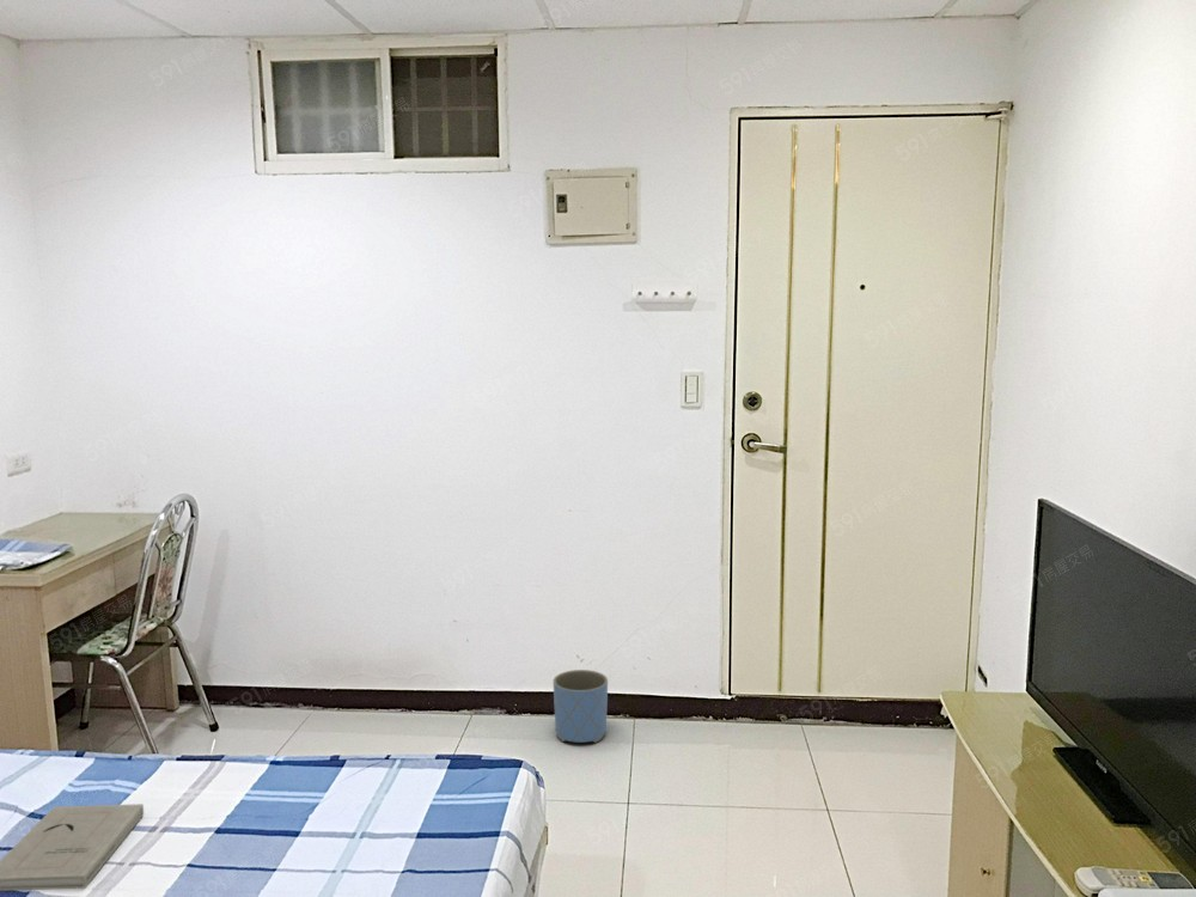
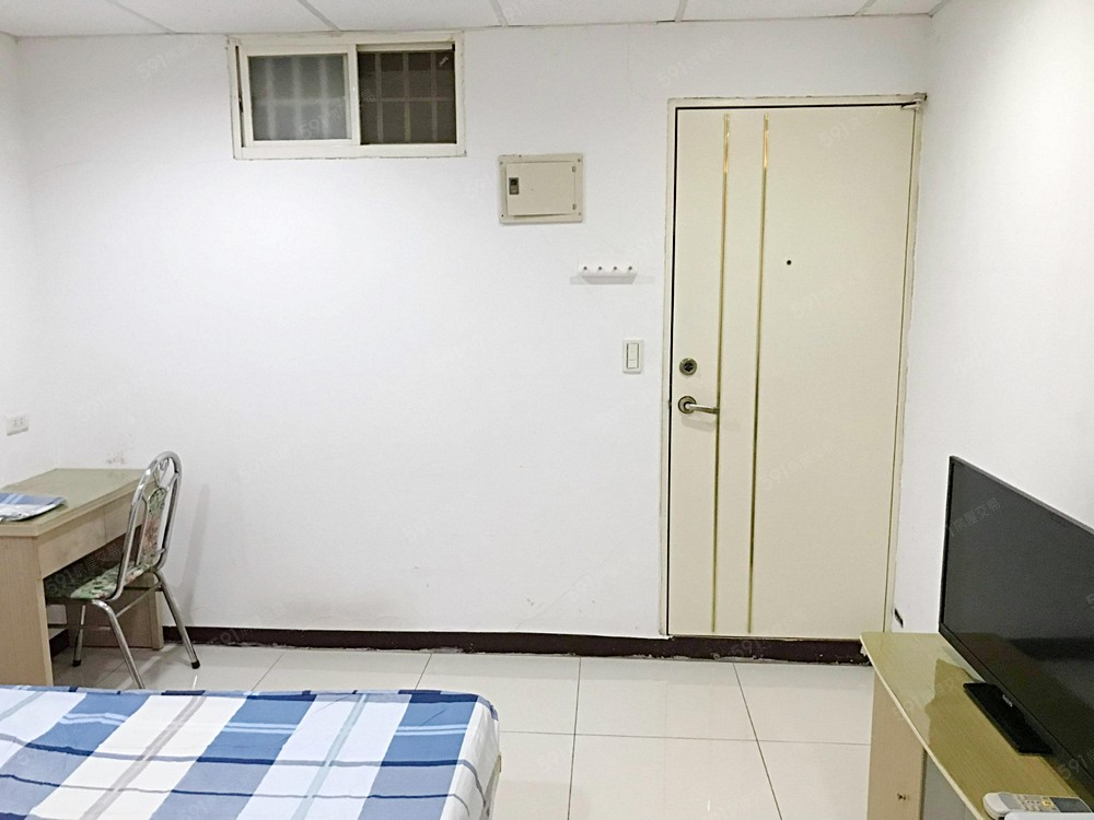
- book [0,803,145,892]
- planter [553,669,609,744]
